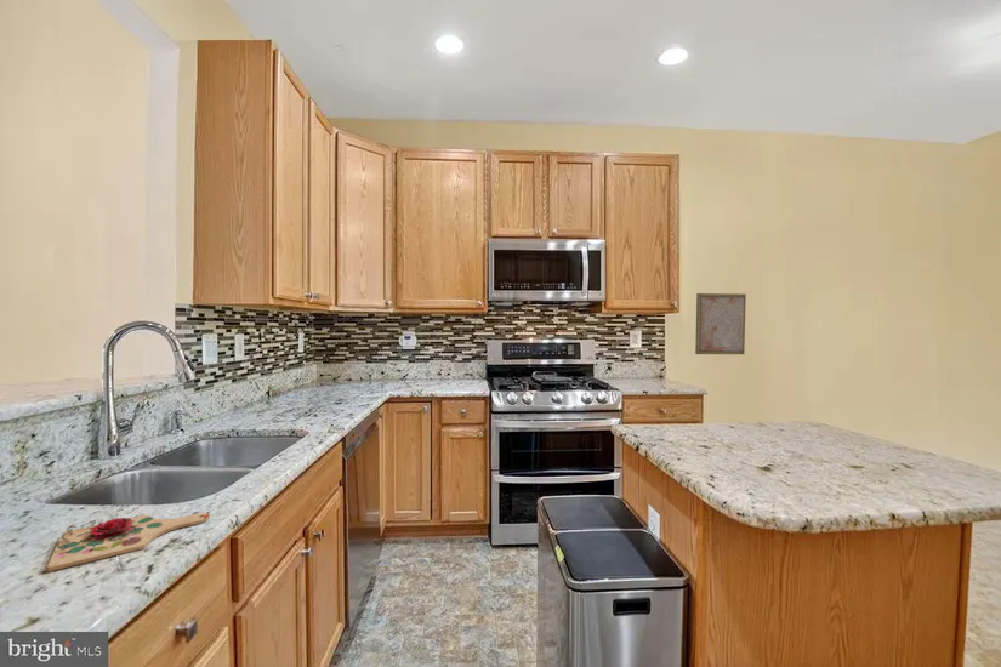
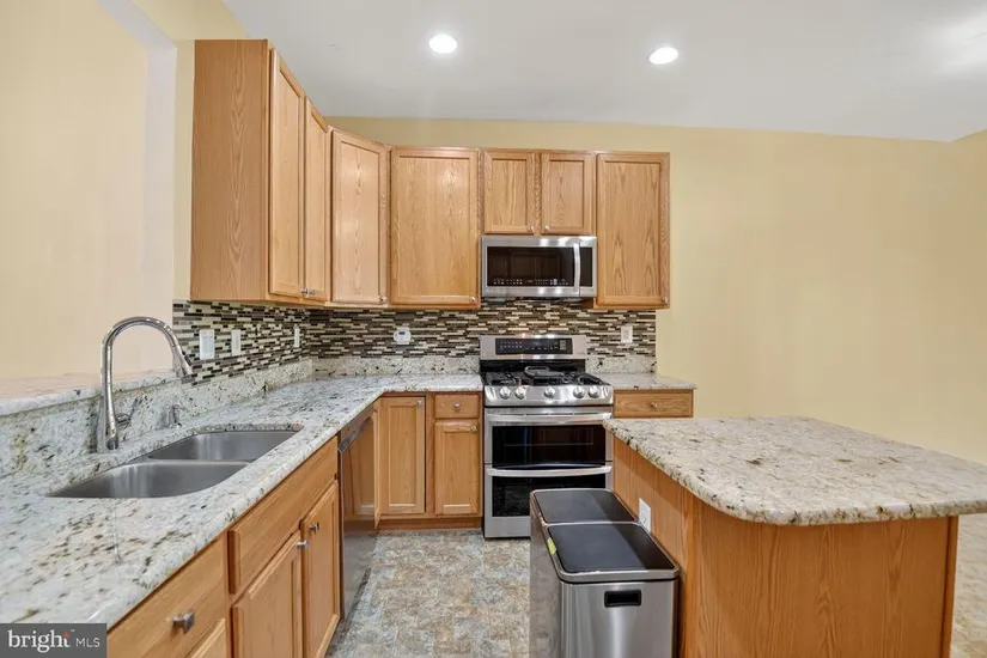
- wall art [694,292,747,355]
- cutting board [46,512,211,572]
